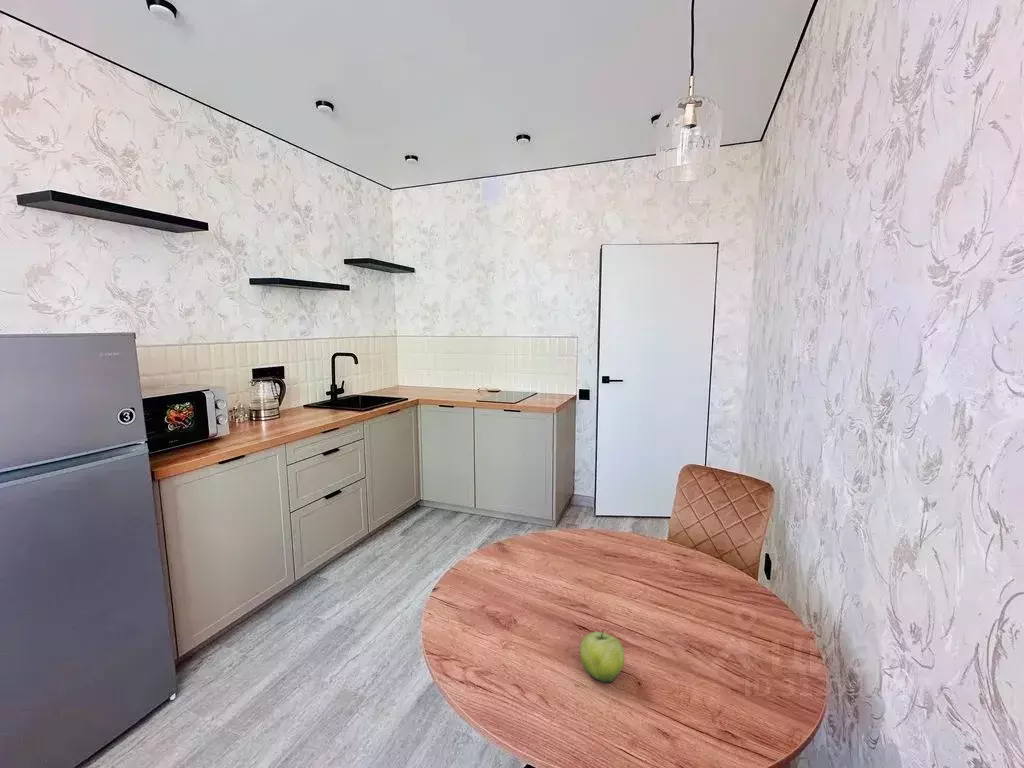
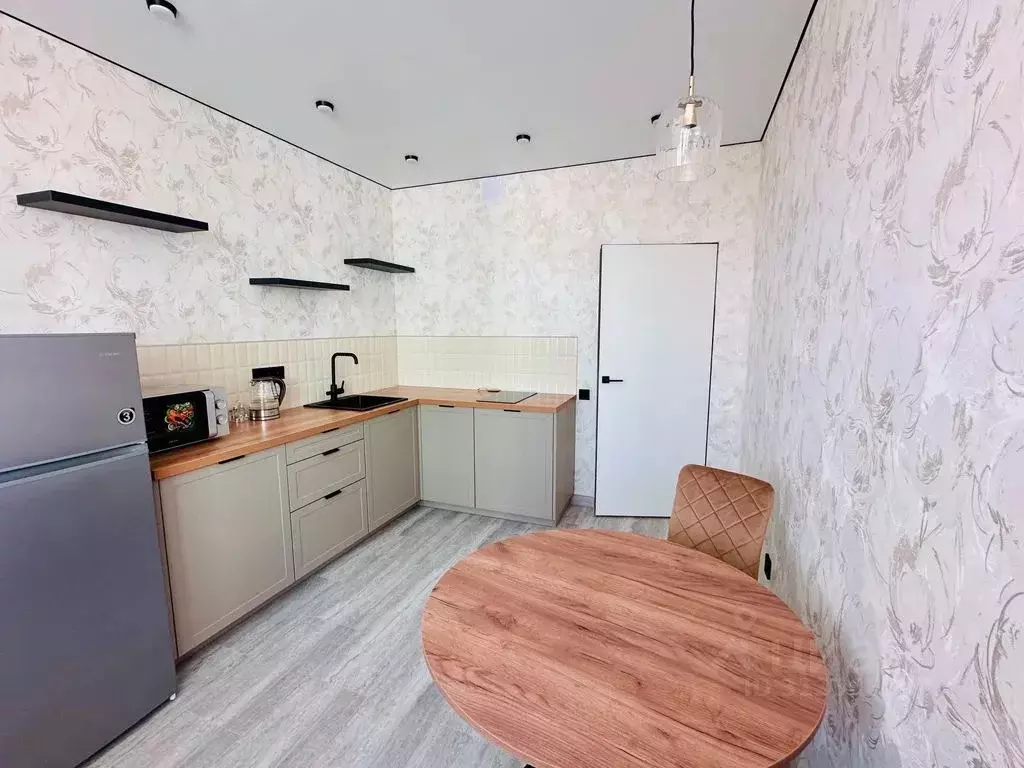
- fruit [579,629,625,684]
